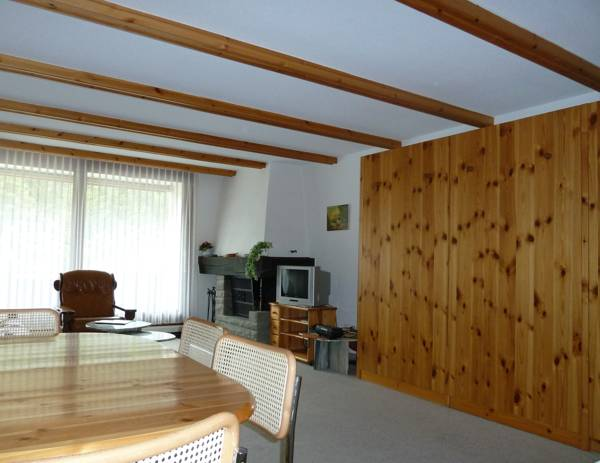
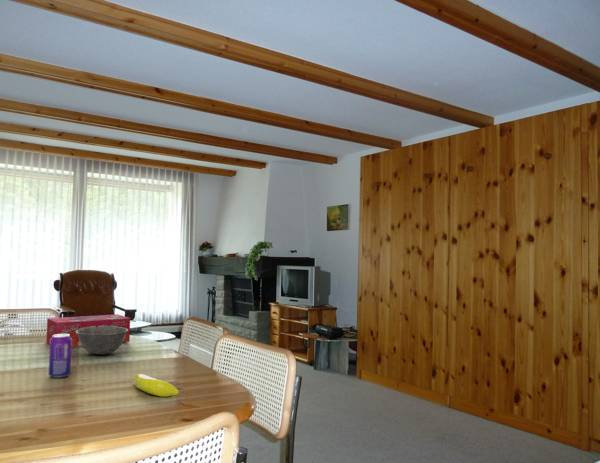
+ beverage can [47,334,73,379]
+ bowl [76,325,128,356]
+ tissue box [45,313,131,348]
+ banana [133,373,180,398]
